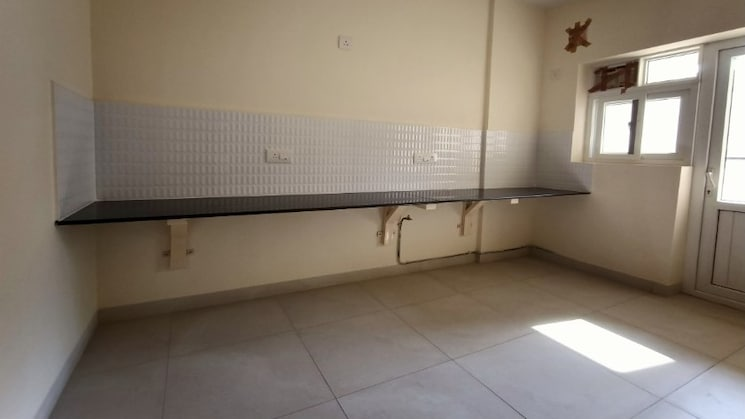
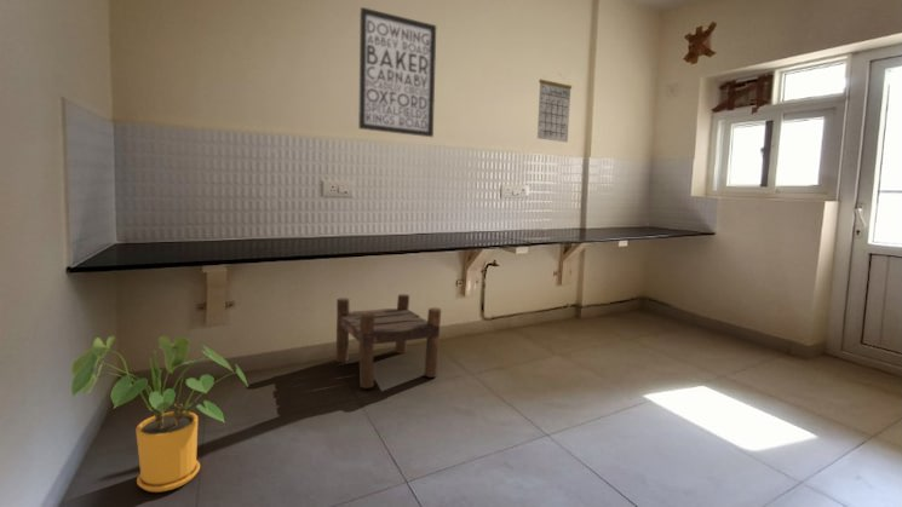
+ calendar [536,74,573,144]
+ wall art [357,6,437,138]
+ stool [335,293,442,390]
+ house plant [70,335,248,494]
